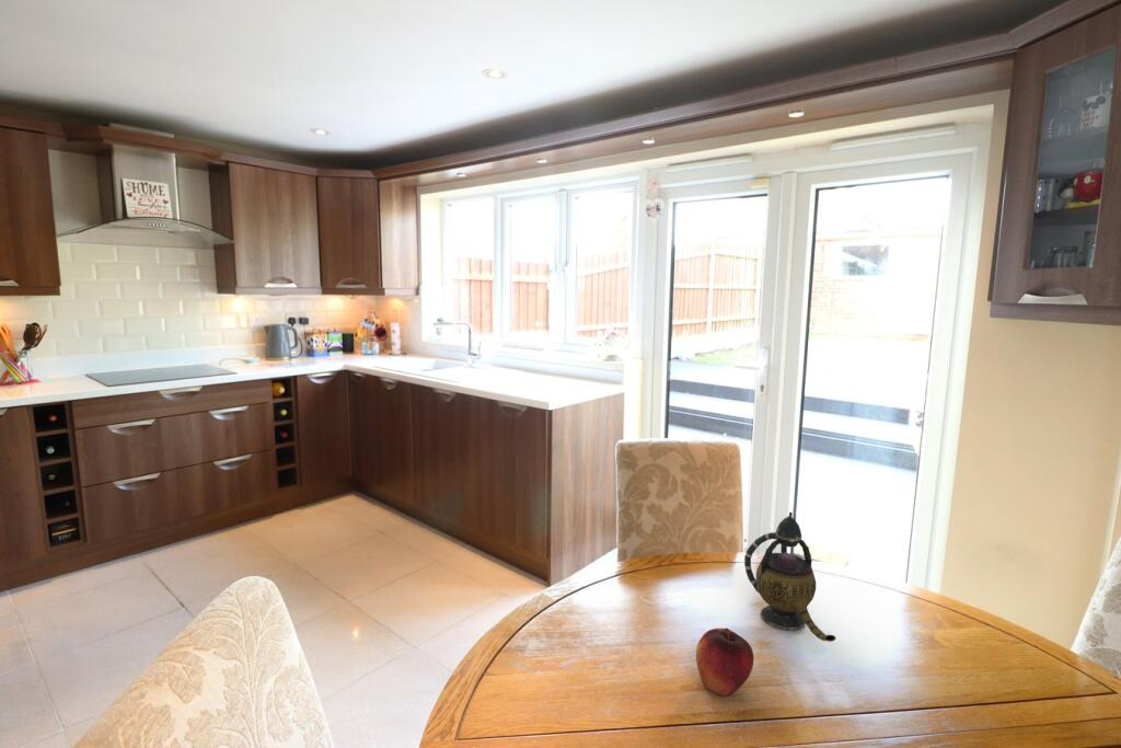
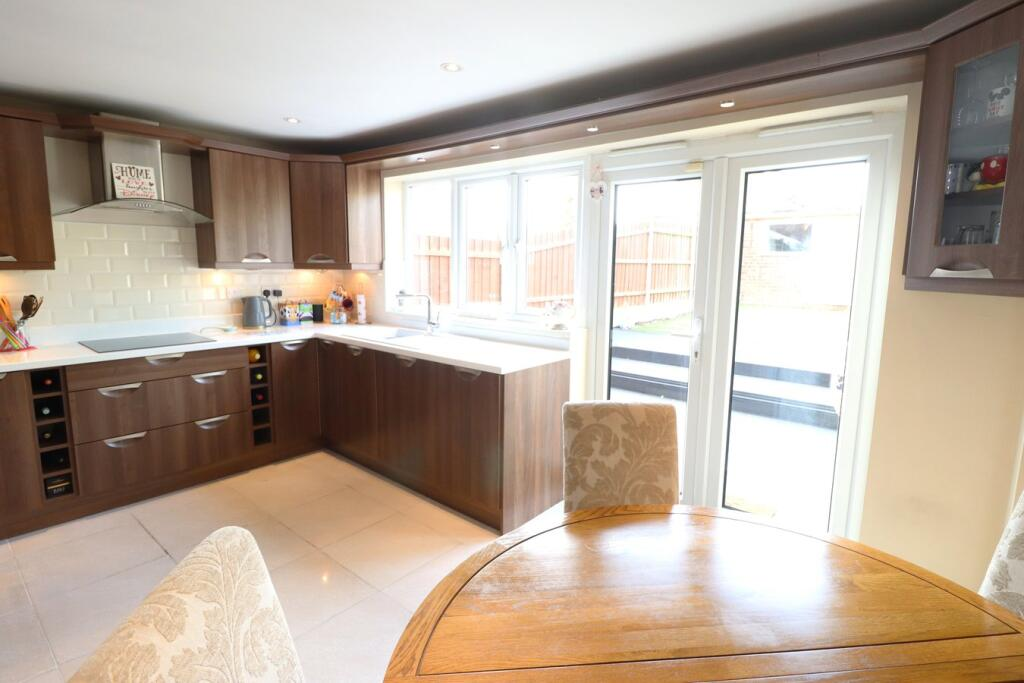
- teapot [743,511,836,643]
- fruit [695,628,755,698]
